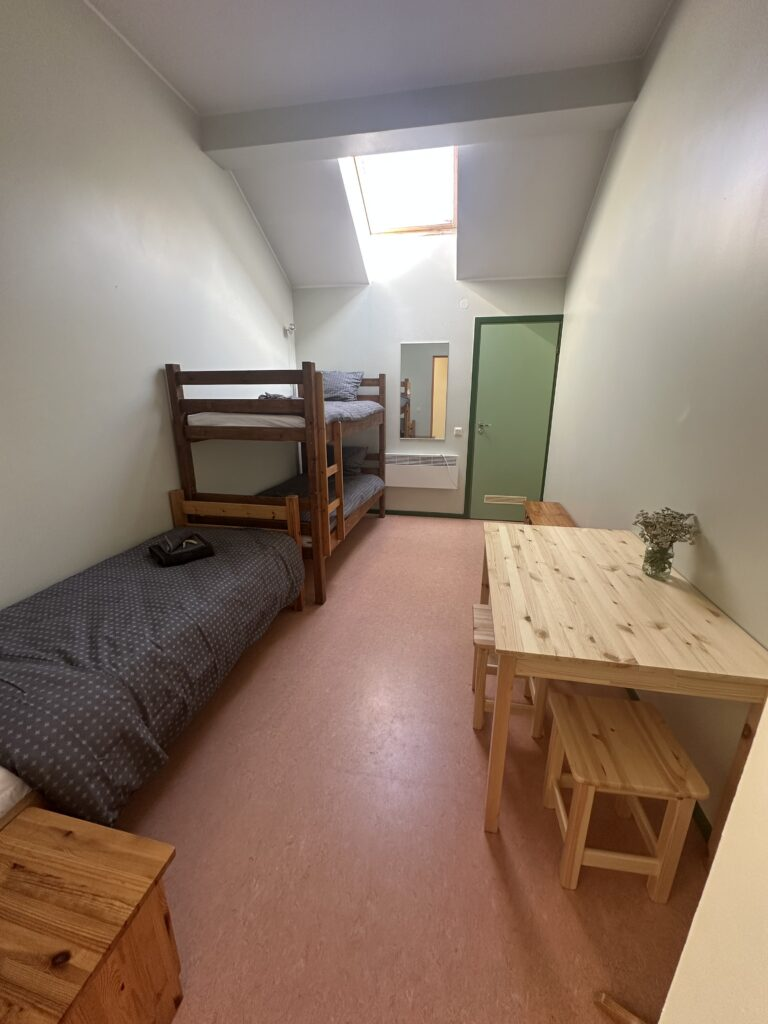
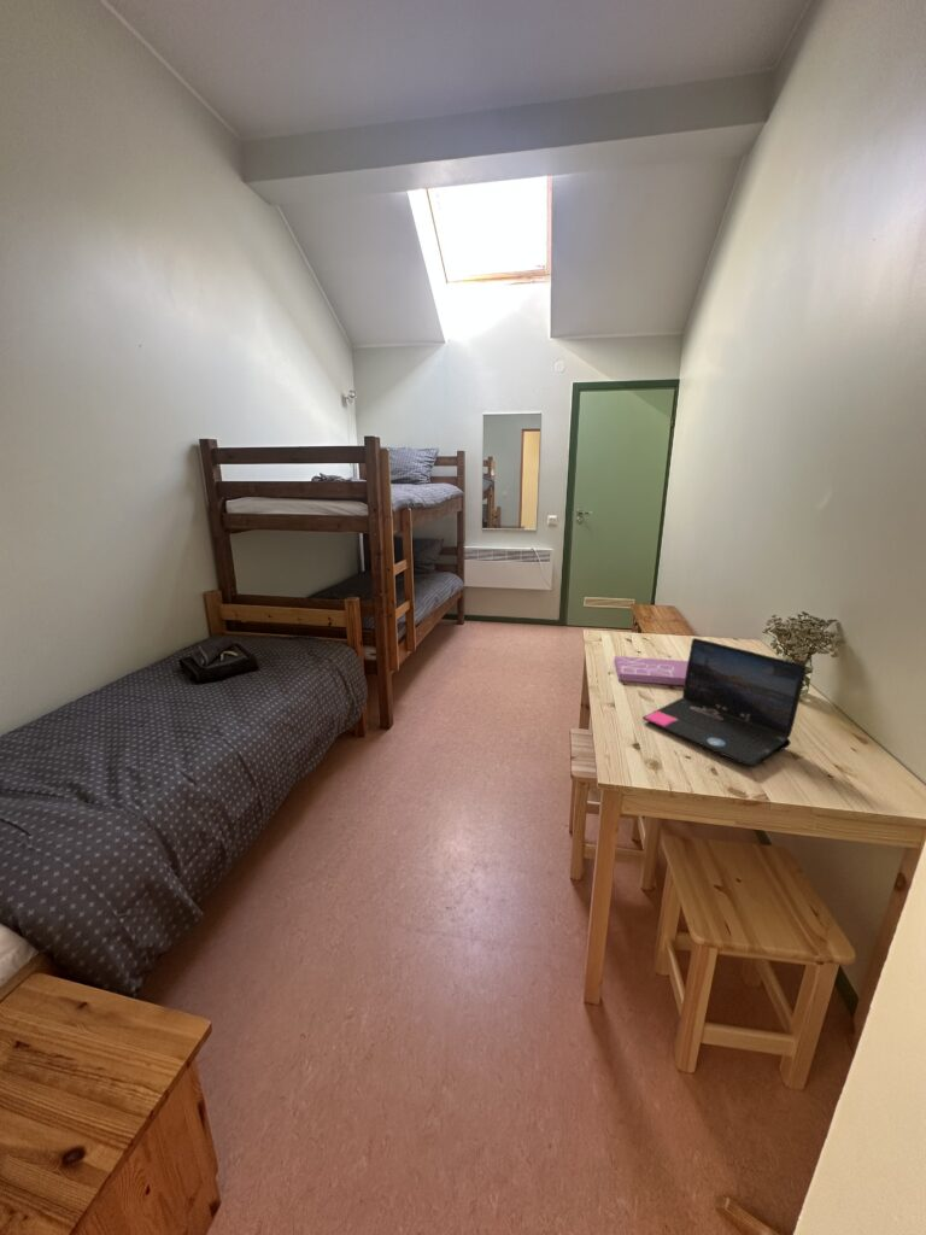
+ laptop [641,637,808,767]
+ book [613,655,688,686]
